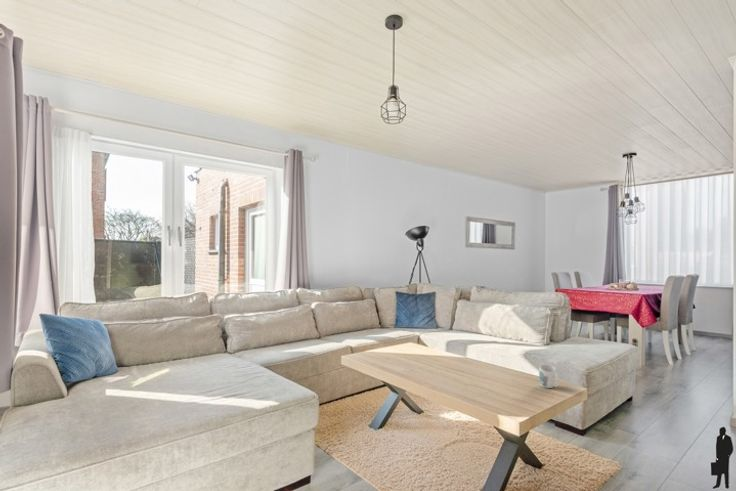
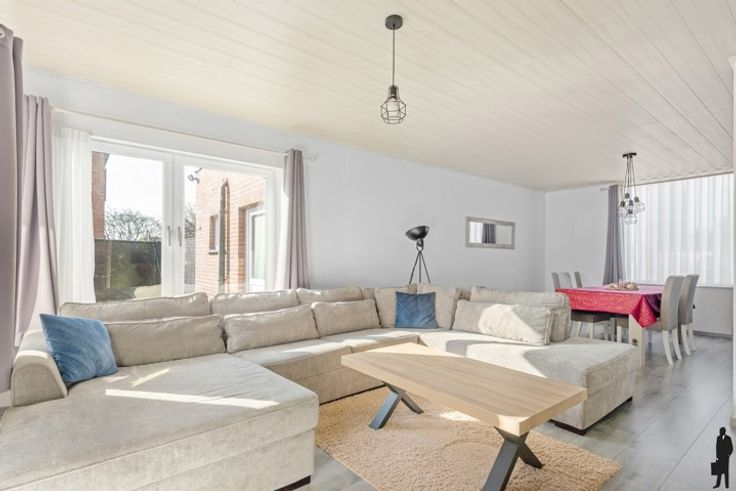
- mug [538,363,560,389]
